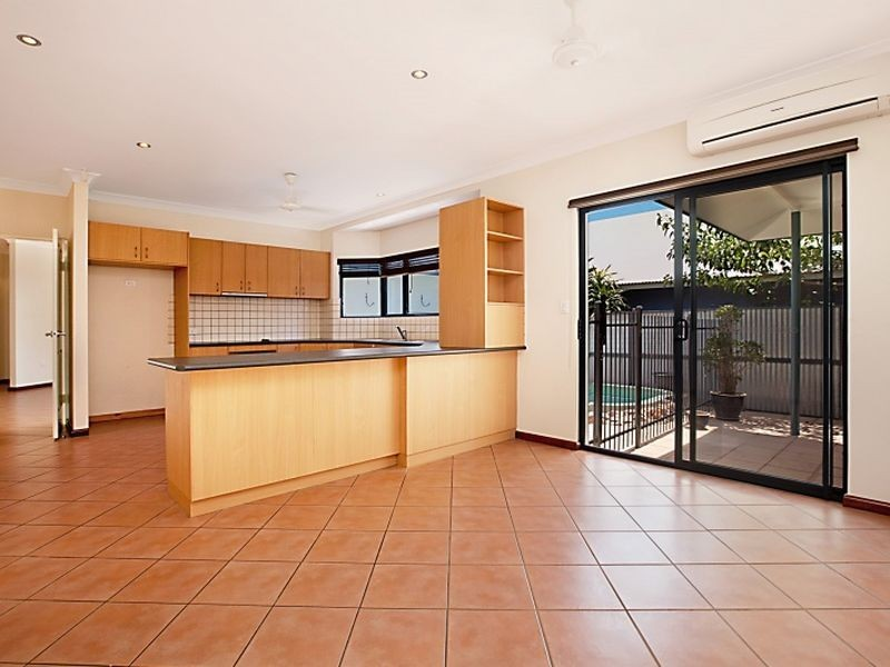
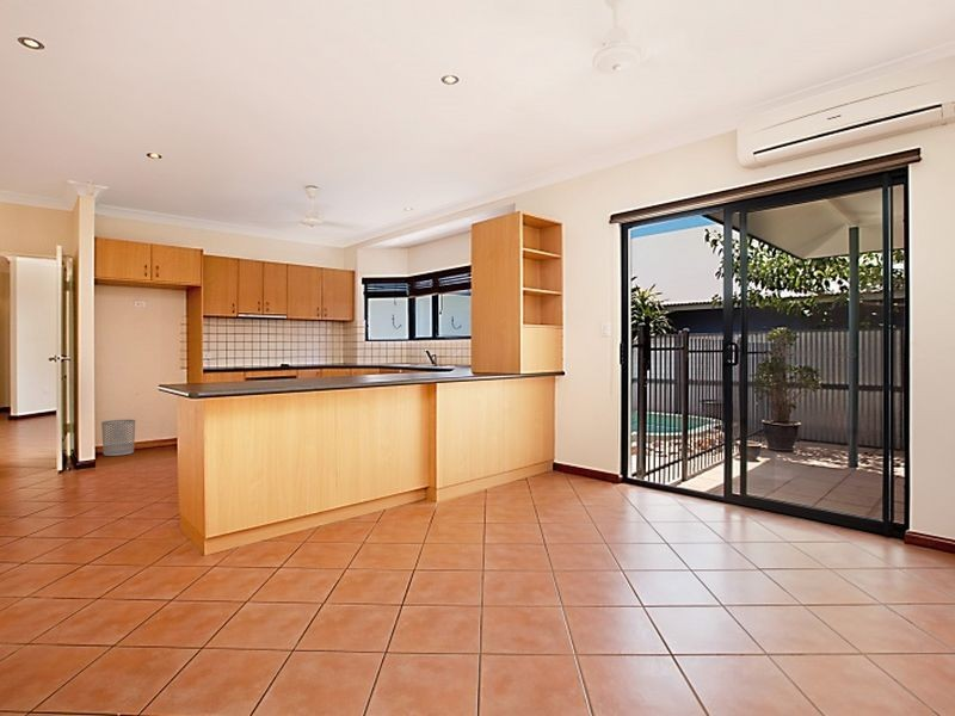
+ waste bin [100,419,136,457]
